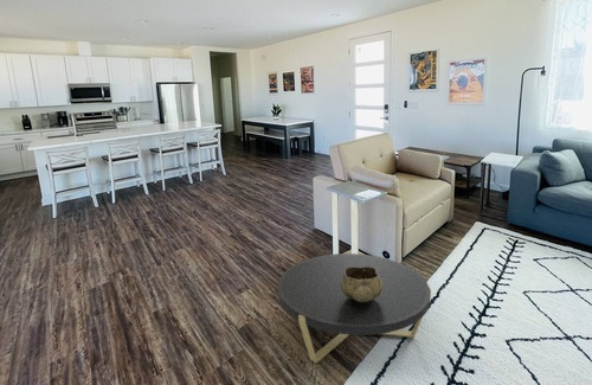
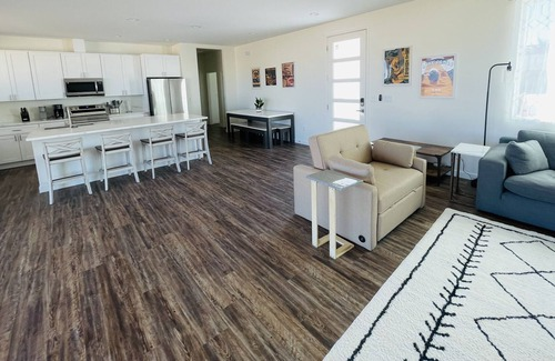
- coffee table [277,252,432,364]
- decorative bowl [341,267,382,302]
